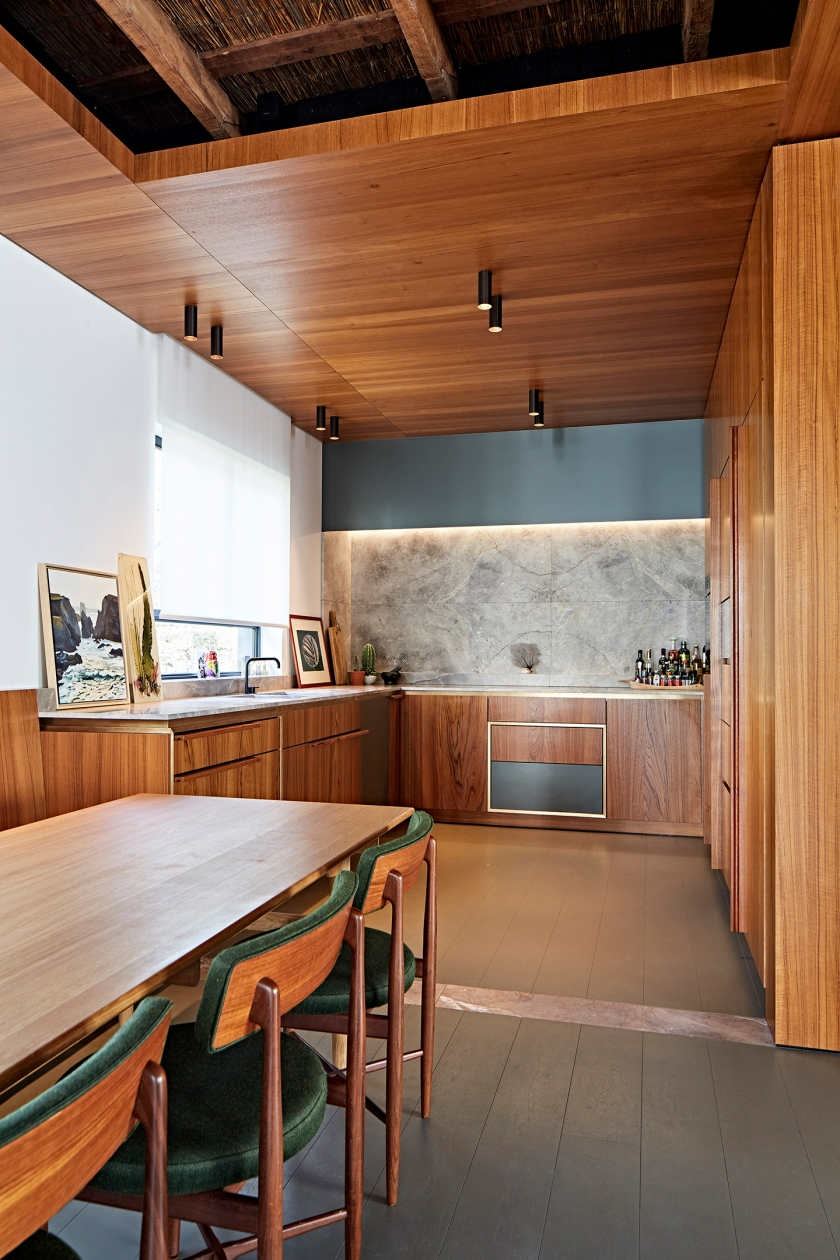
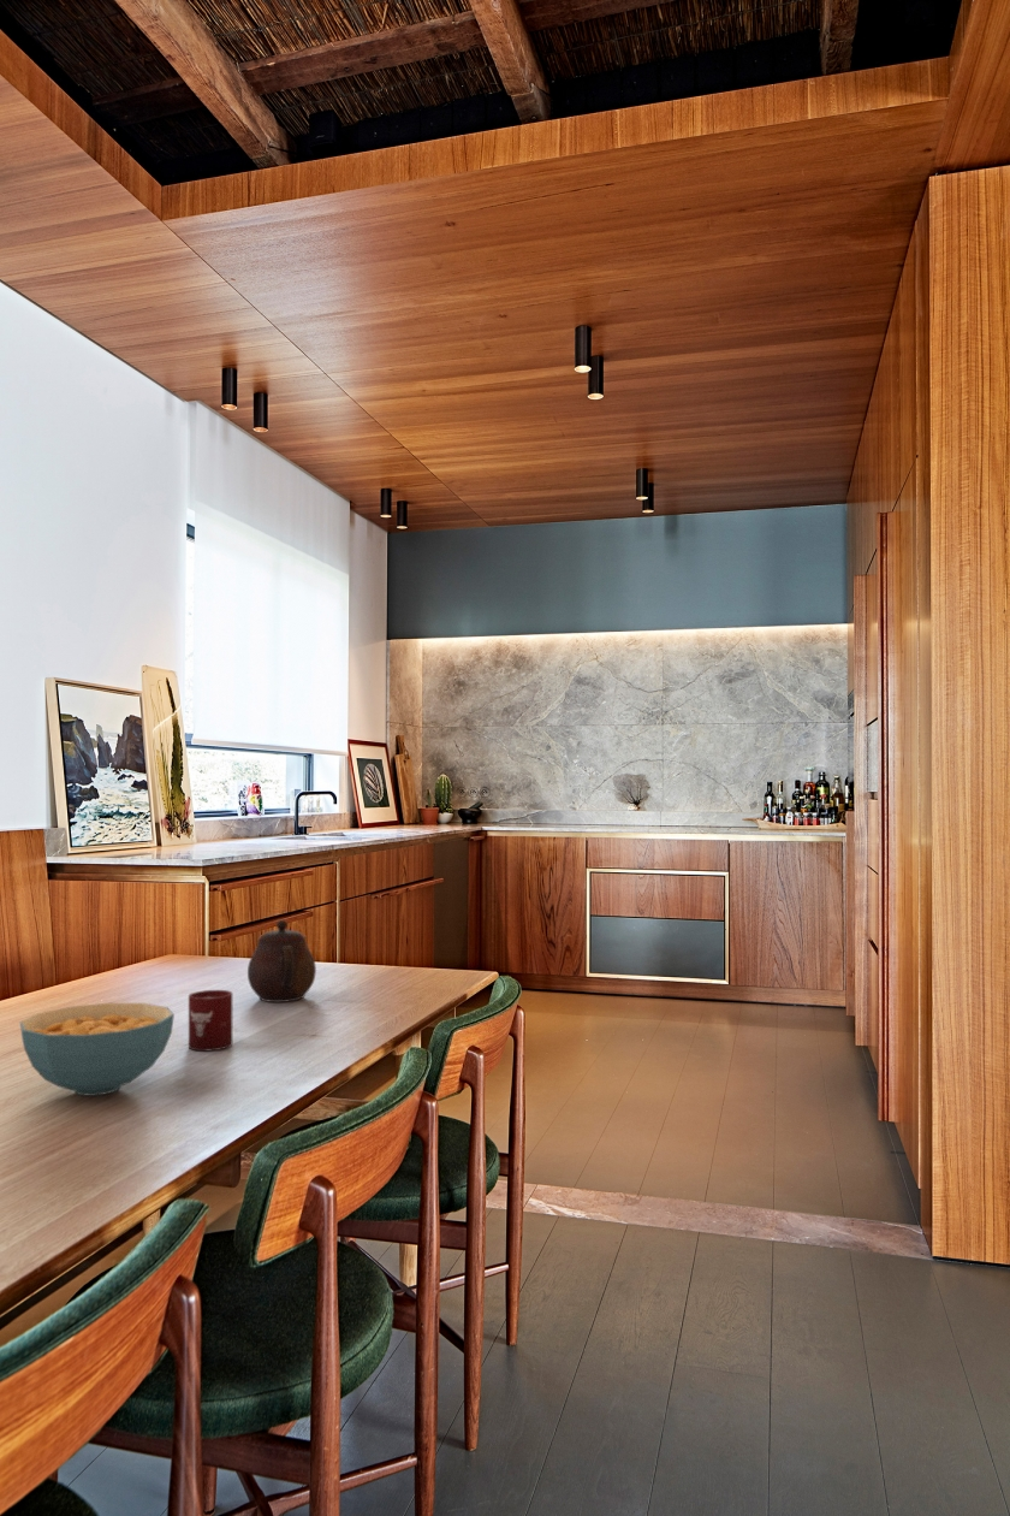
+ cereal bowl [19,1002,176,1097]
+ cup [188,989,233,1052]
+ teapot [246,919,317,1003]
